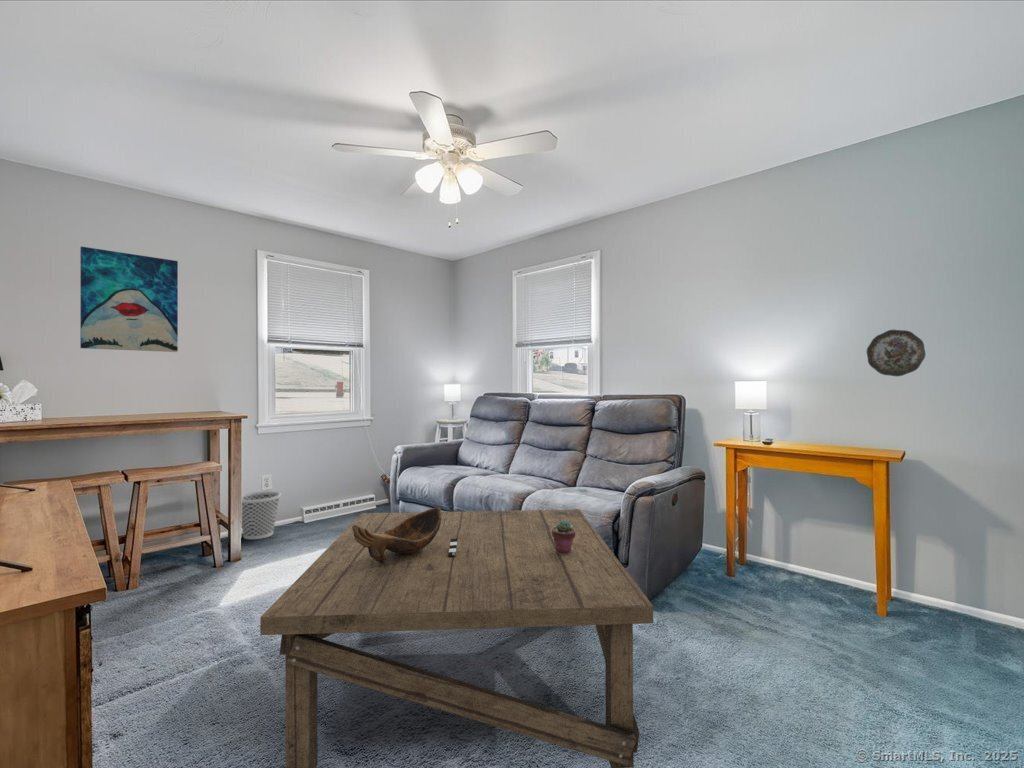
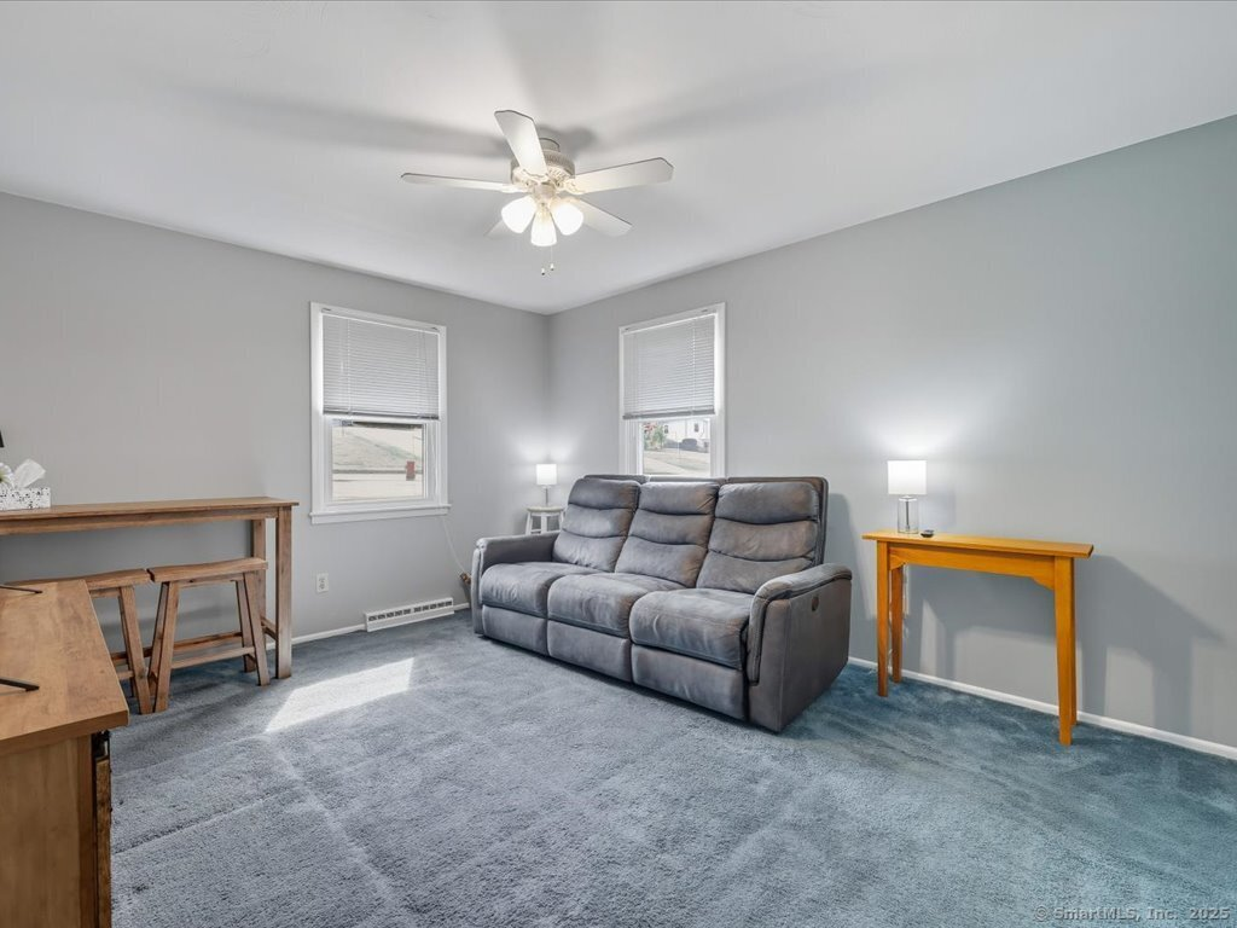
- decorative bowl [352,506,457,561]
- wastebasket [241,490,282,540]
- potted succulent [552,520,576,554]
- decorative plate [866,329,926,377]
- coffee table [259,508,654,768]
- wall art [79,245,179,353]
